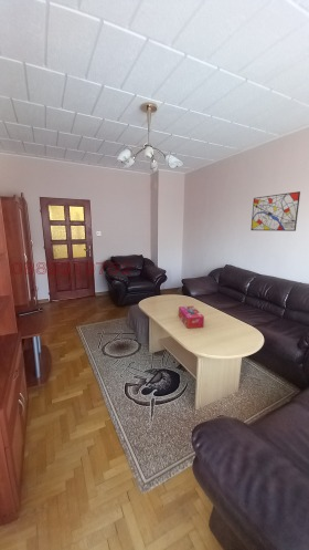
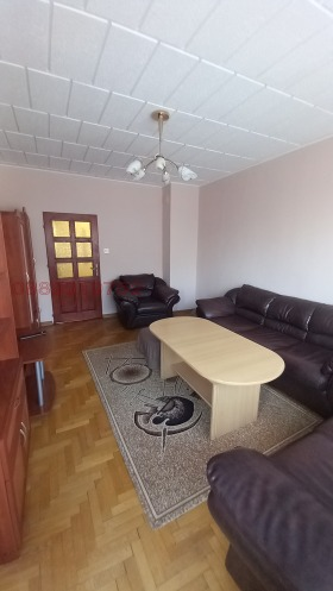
- tissue box [178,305,205,330]
- wall art [249,190,301,232]
